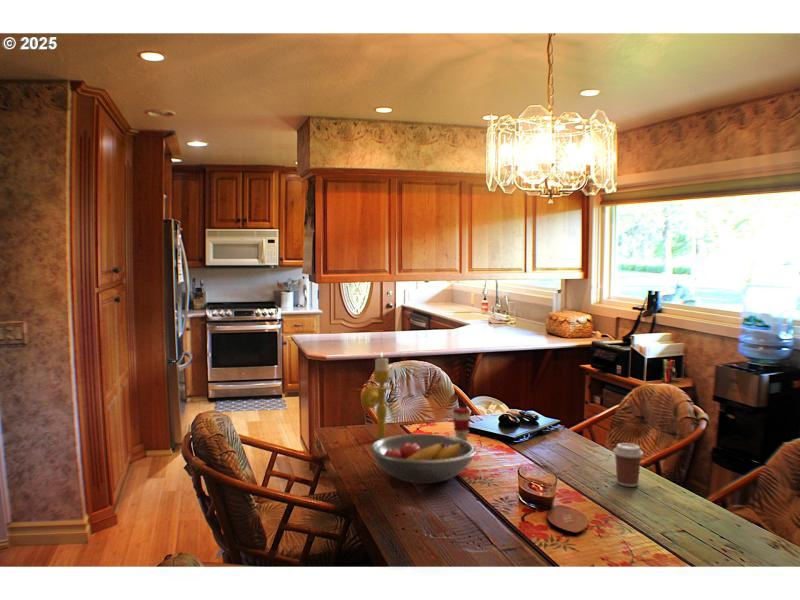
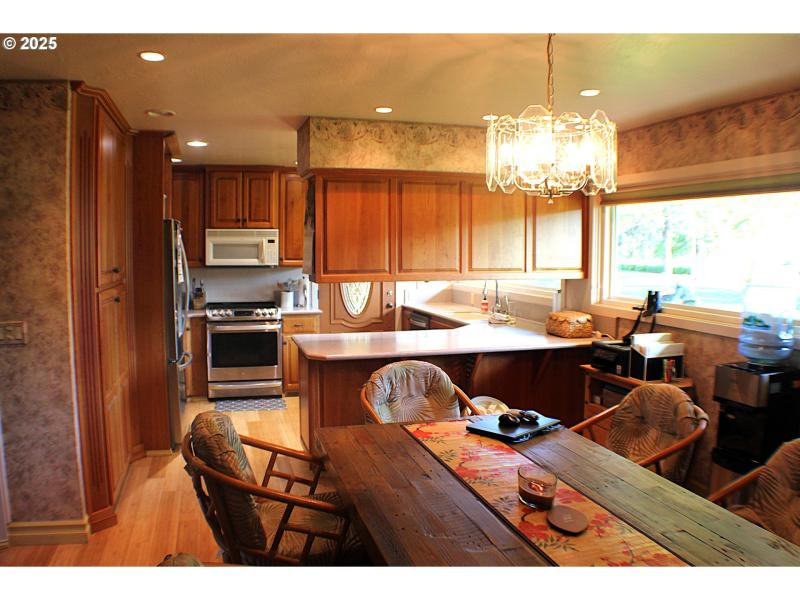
- coffee cup [451,406,472,441]
- candle holder [360,351,393,439]
- fruit bowl [369,433,477,484]
- coffee cup [612,442,644,488]
